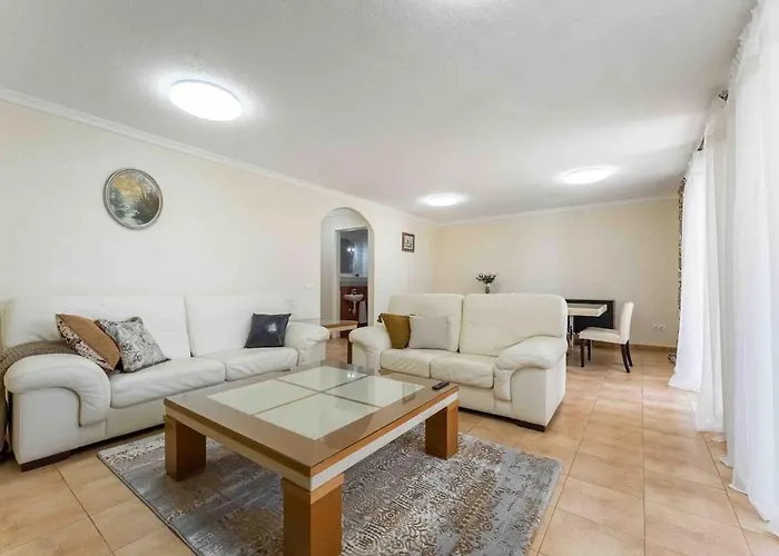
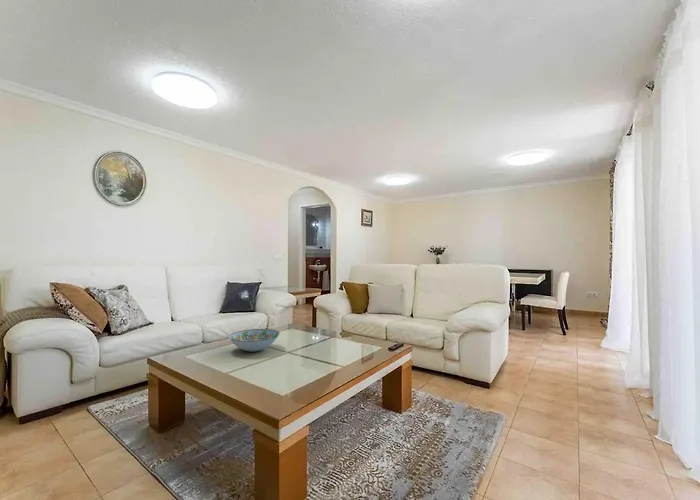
+ decorative bowl [228,328,280,353]
